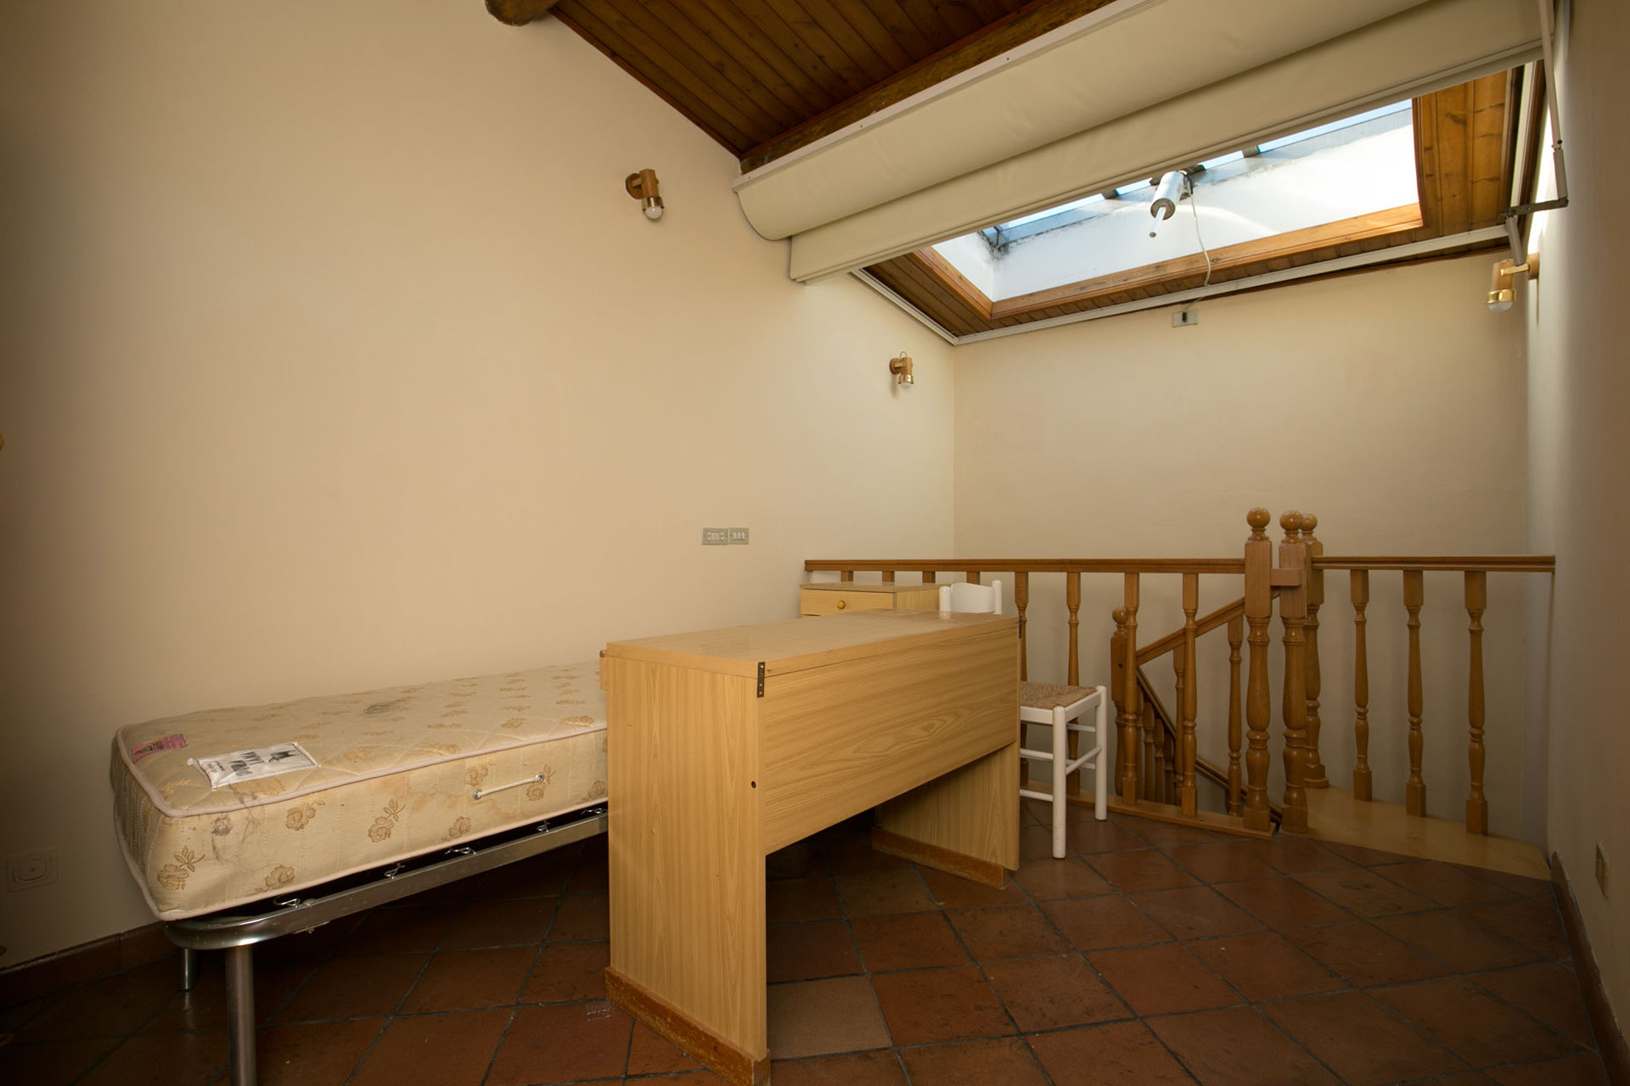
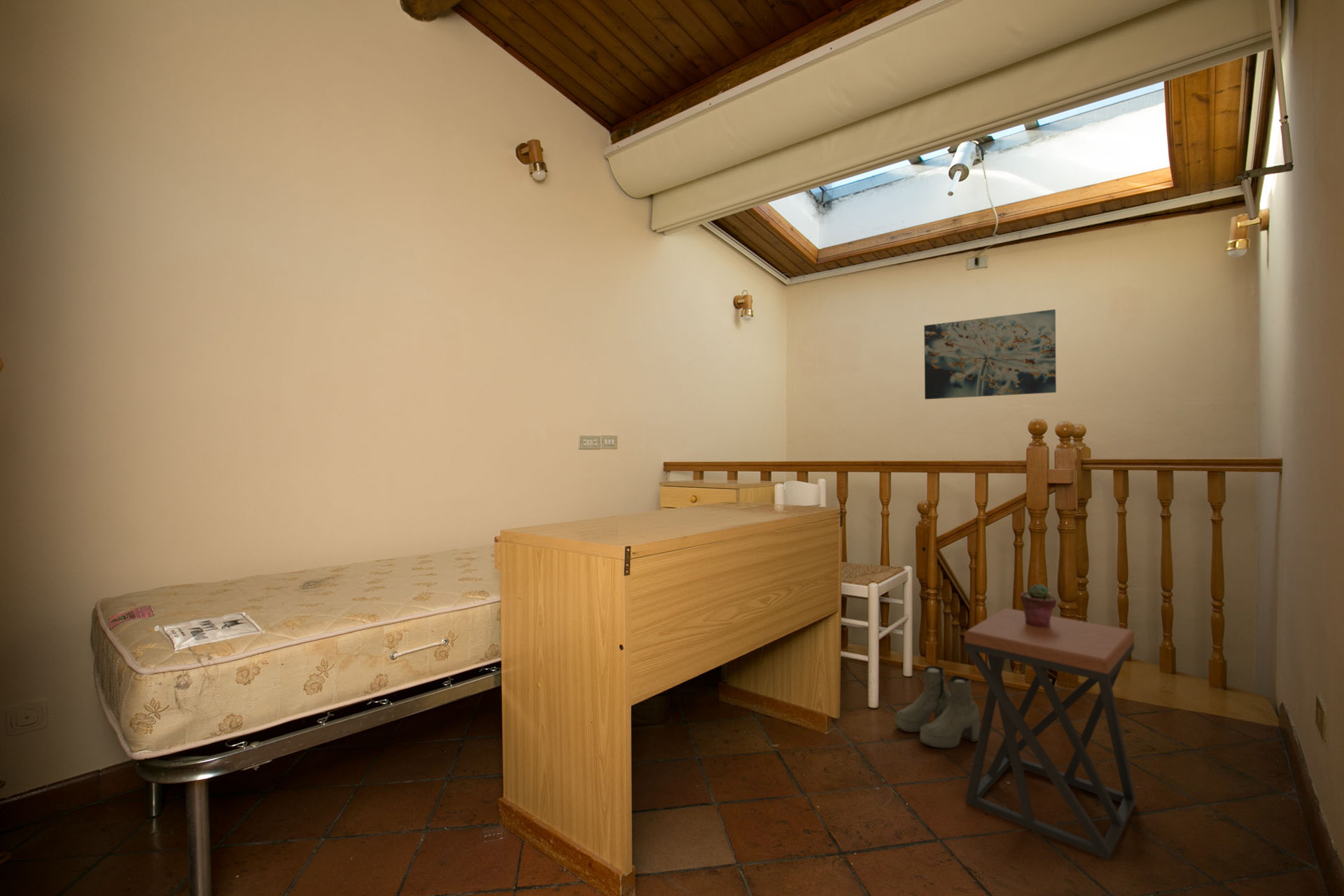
+ potted succulent [1020,583,1057,627]
+ boots [895,665,981,749]
+ stool [964,608,1136,860]
+ wall art [923,309,1057,400]
